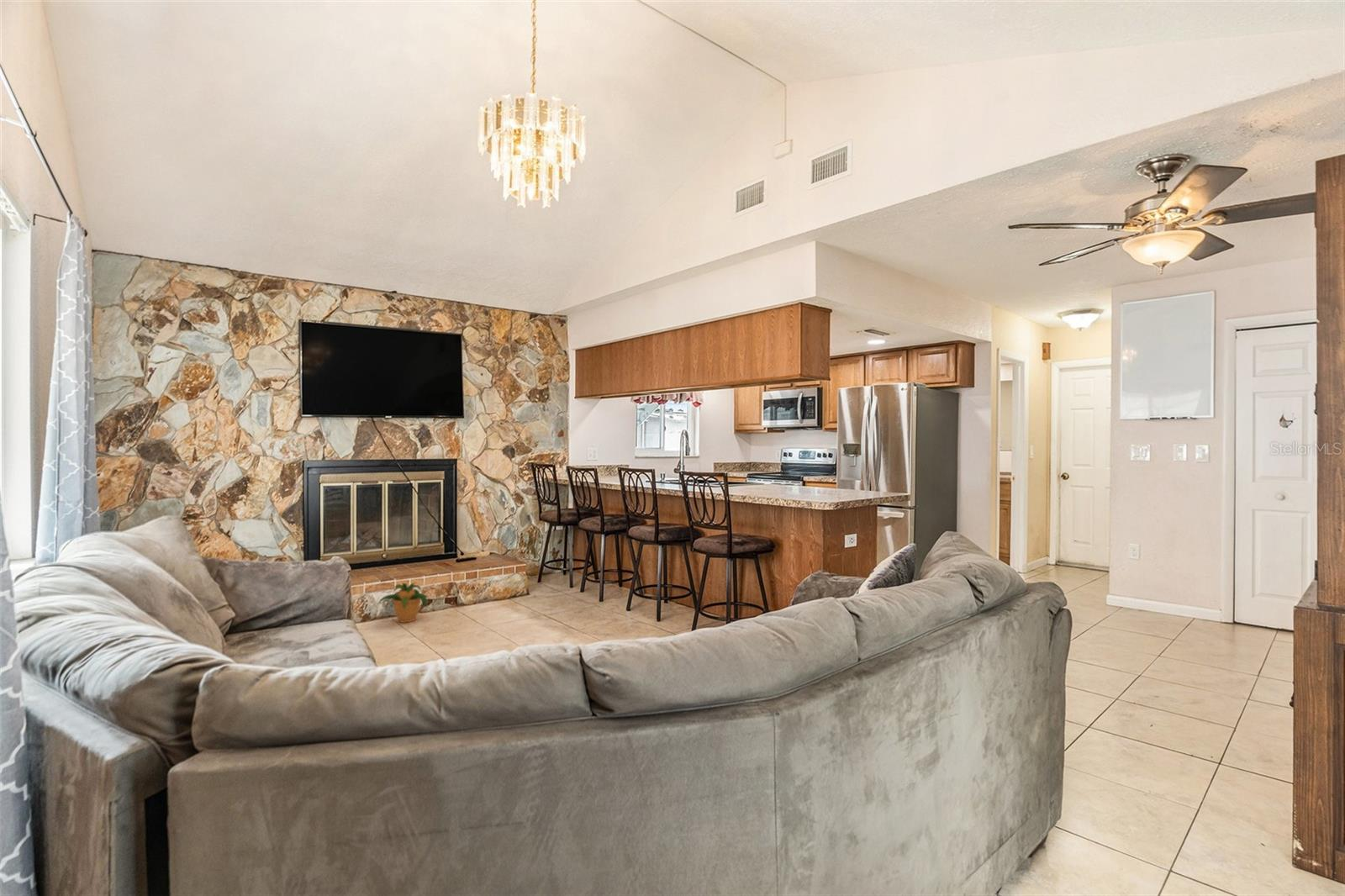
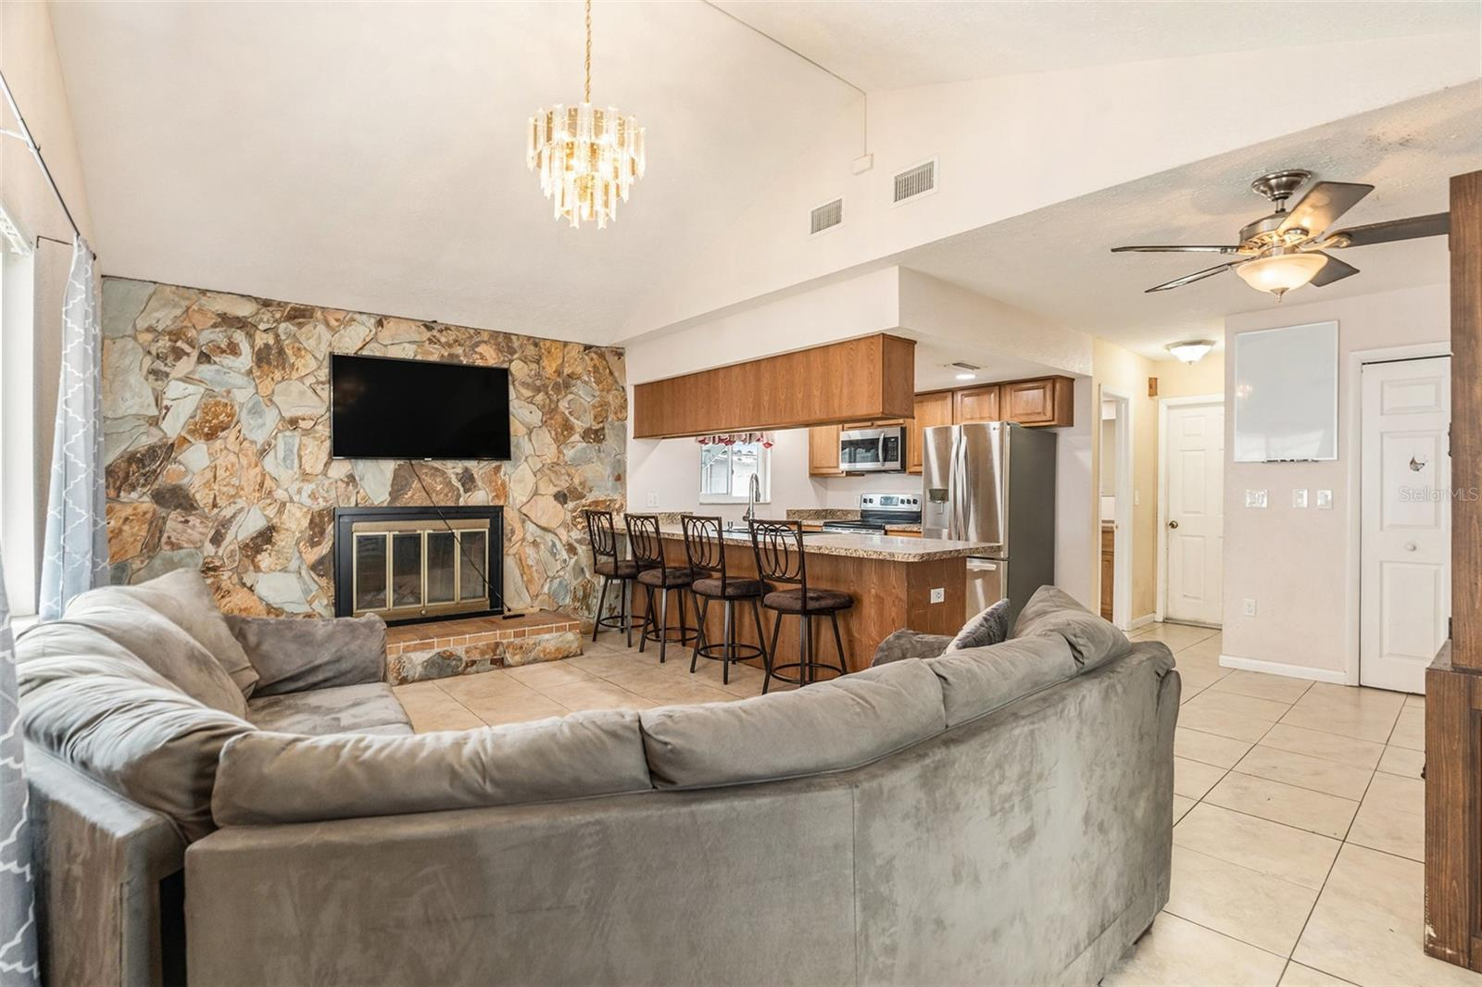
- potted plant [377,582,430,624]
